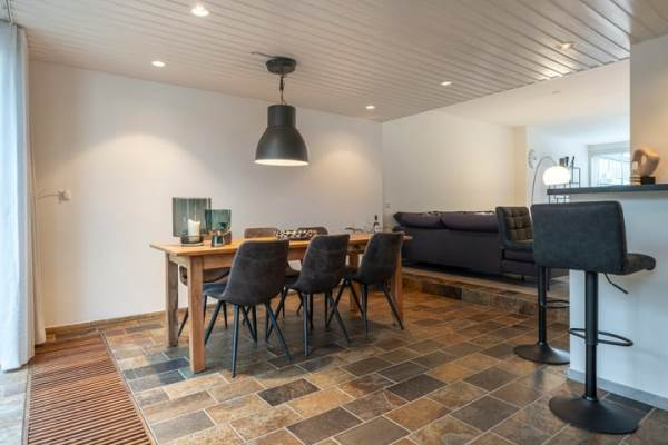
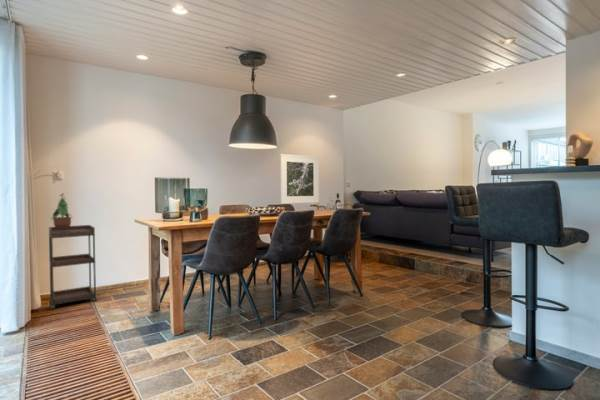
+ shelving unit [48,224,98,310]
+ potted plant [50,192,74,228]
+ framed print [279,153,320,205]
